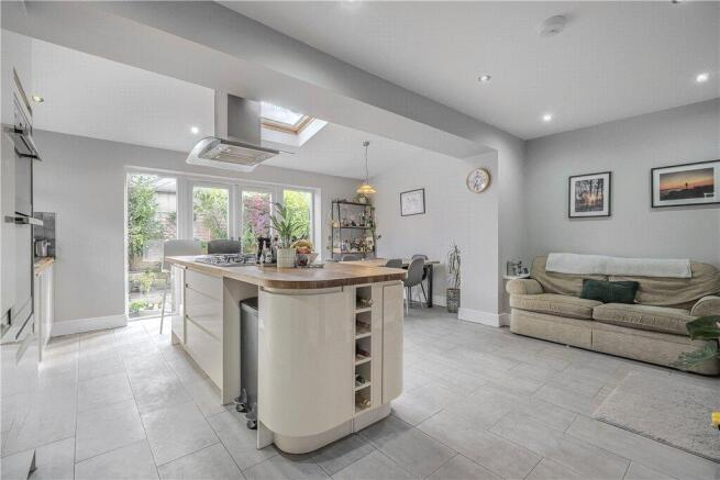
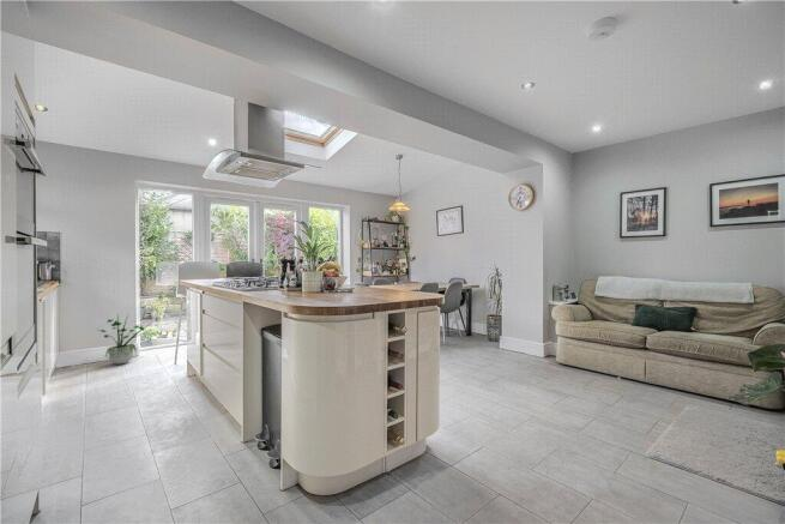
+ potted plant [97,314,161,366]
